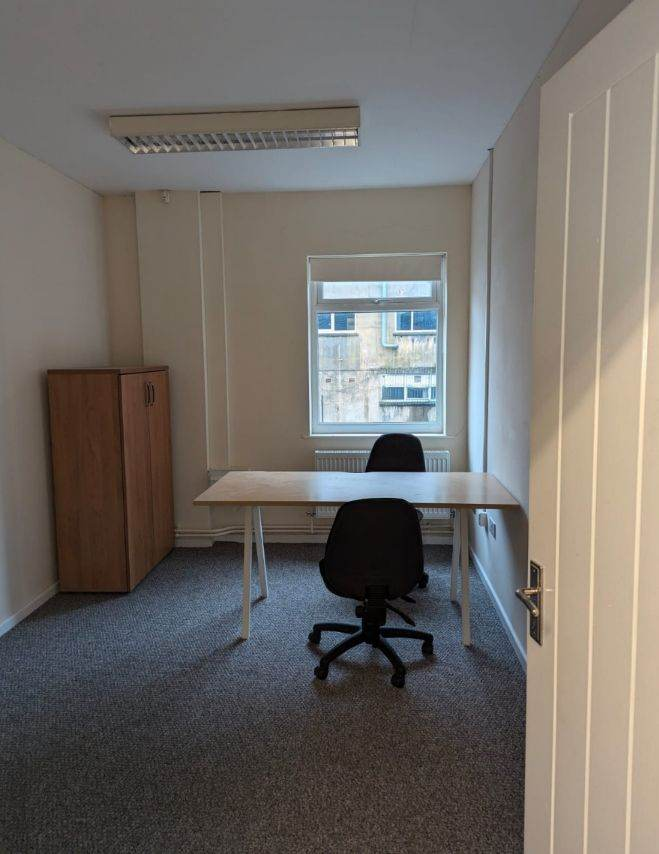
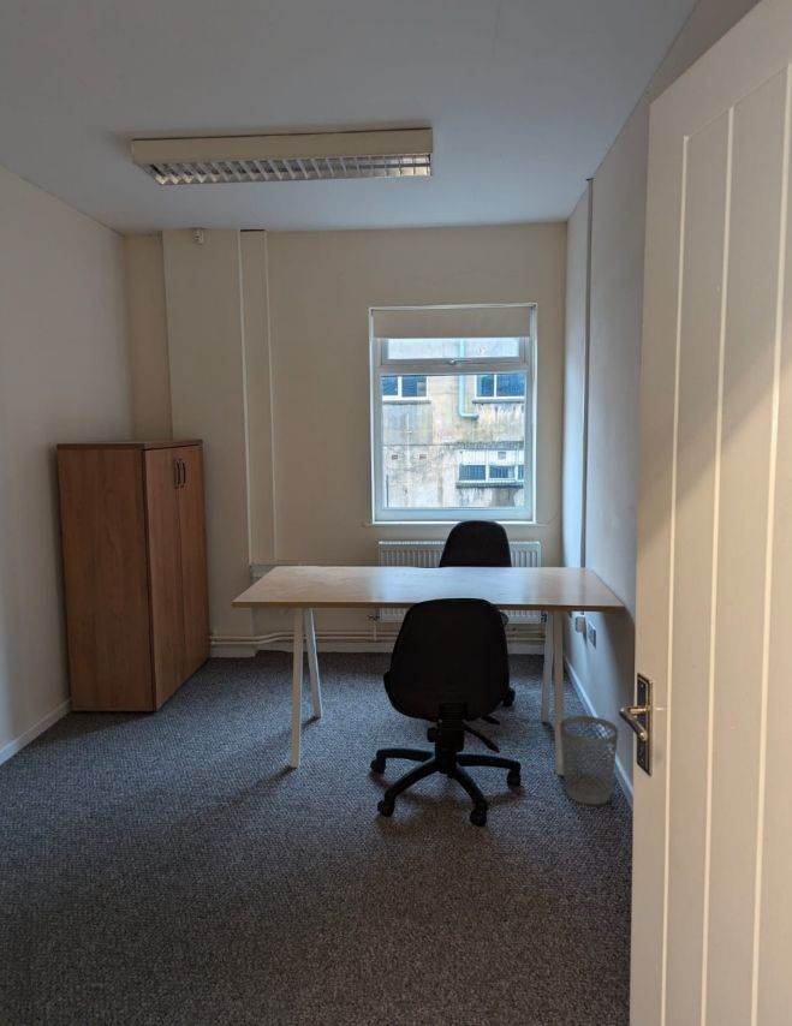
+ wastebasket [559,715,619,806]
